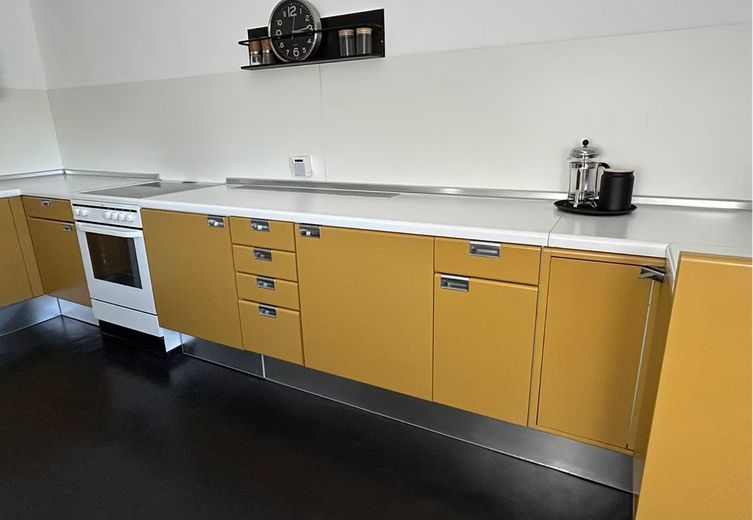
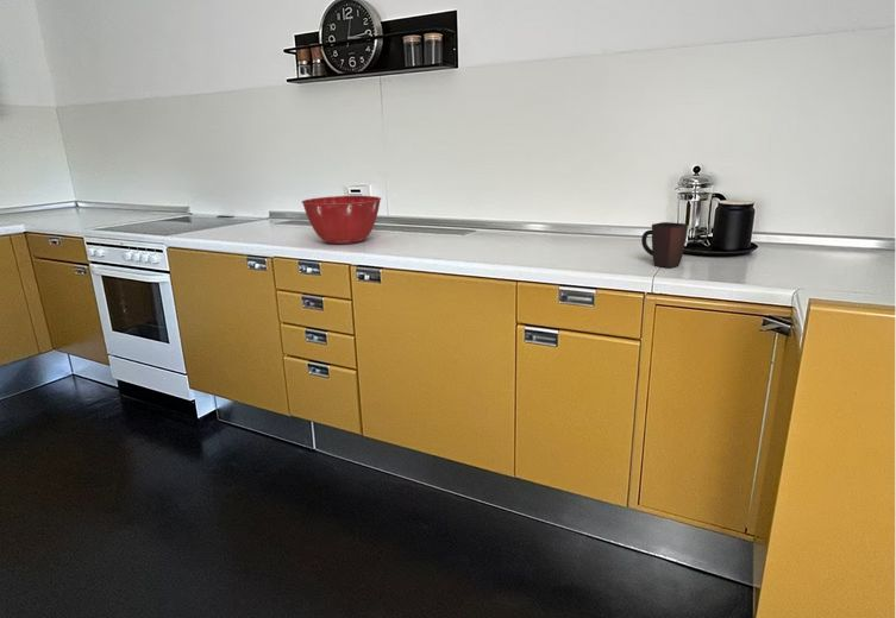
+ mug [640,221,689,269]
+ mixing bowl [301,195,382,245]
